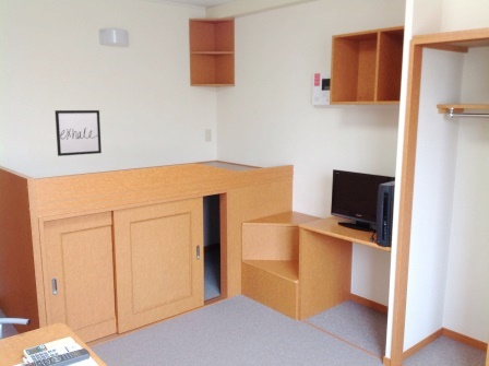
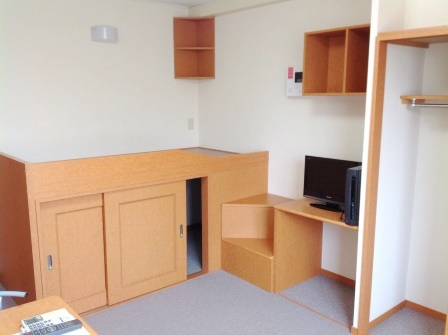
- wall art [53,109,103,157]
